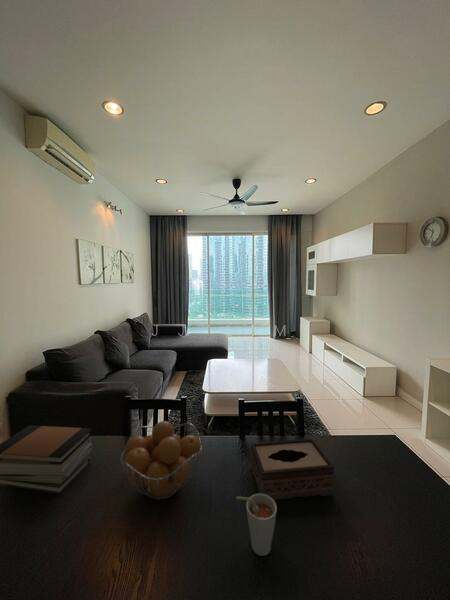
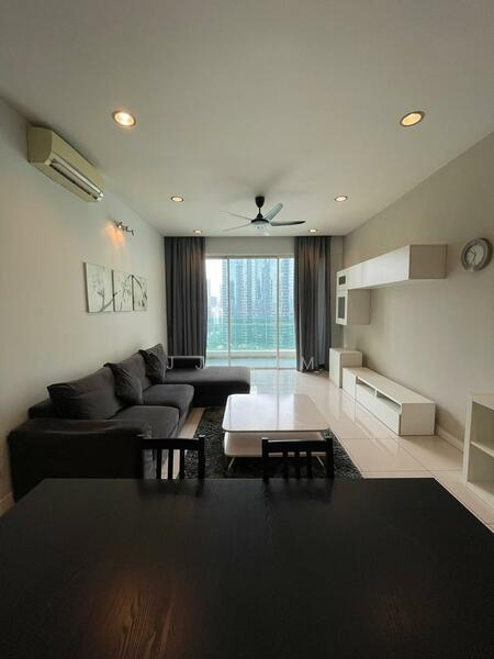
- book stack [0,424,93,495]
- fruit basket [119,420,203,501]
- tissue box [250,438,336,501]
- cup [235,493,278,557]
